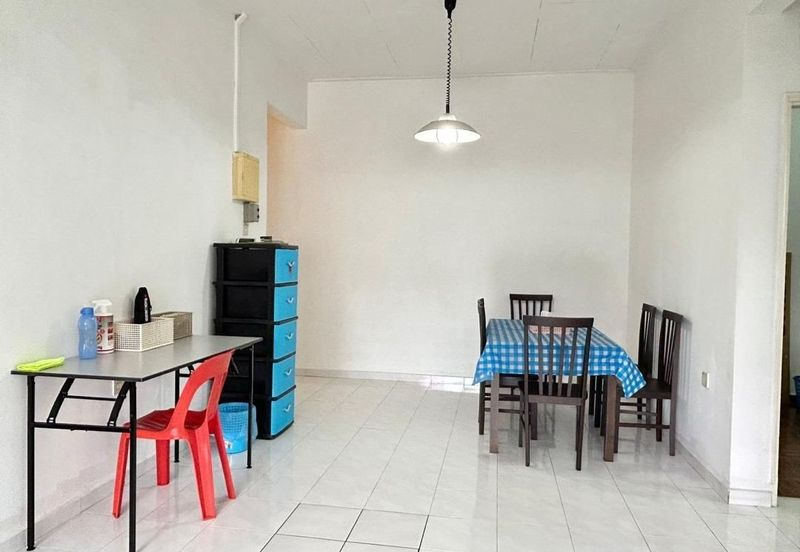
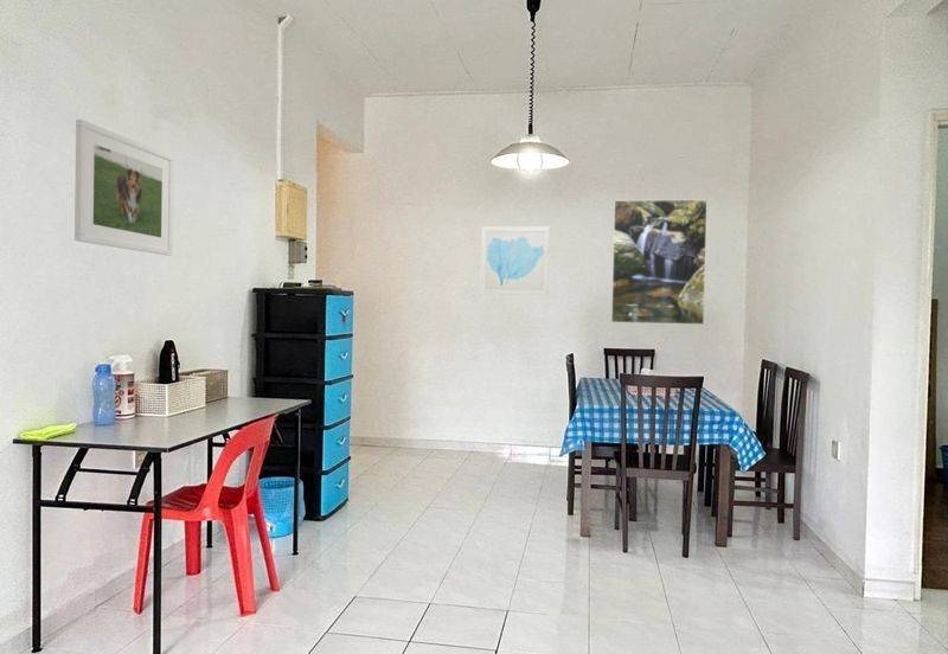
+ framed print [610,199,709,326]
+ wall art [479,225,551,296]
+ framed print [73,118,174,257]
